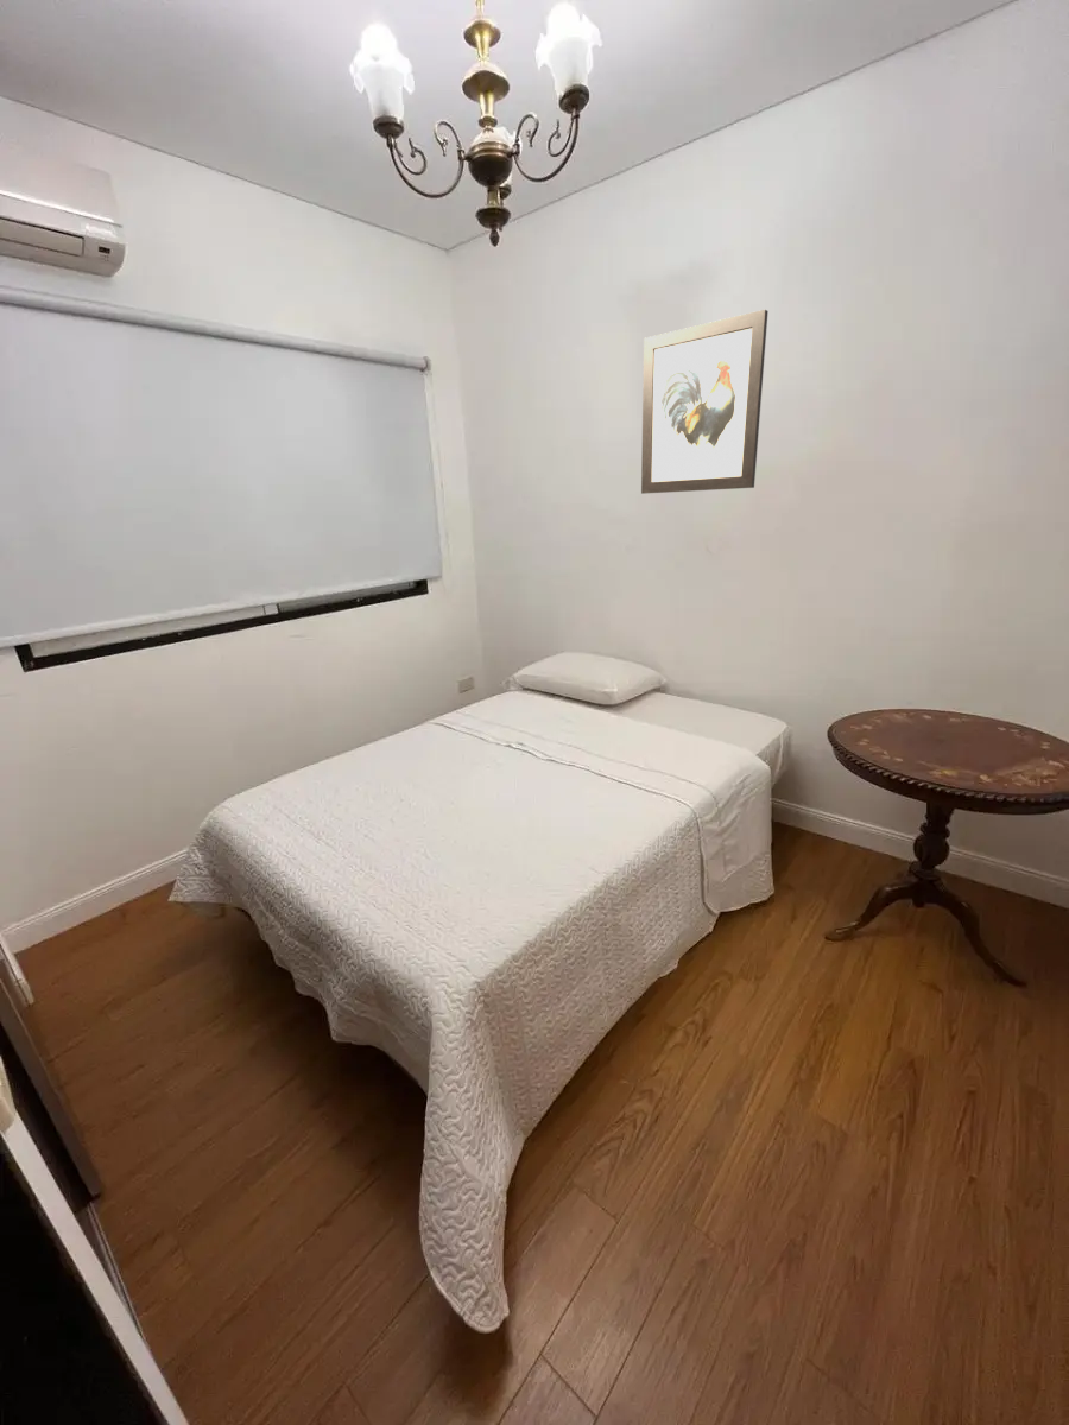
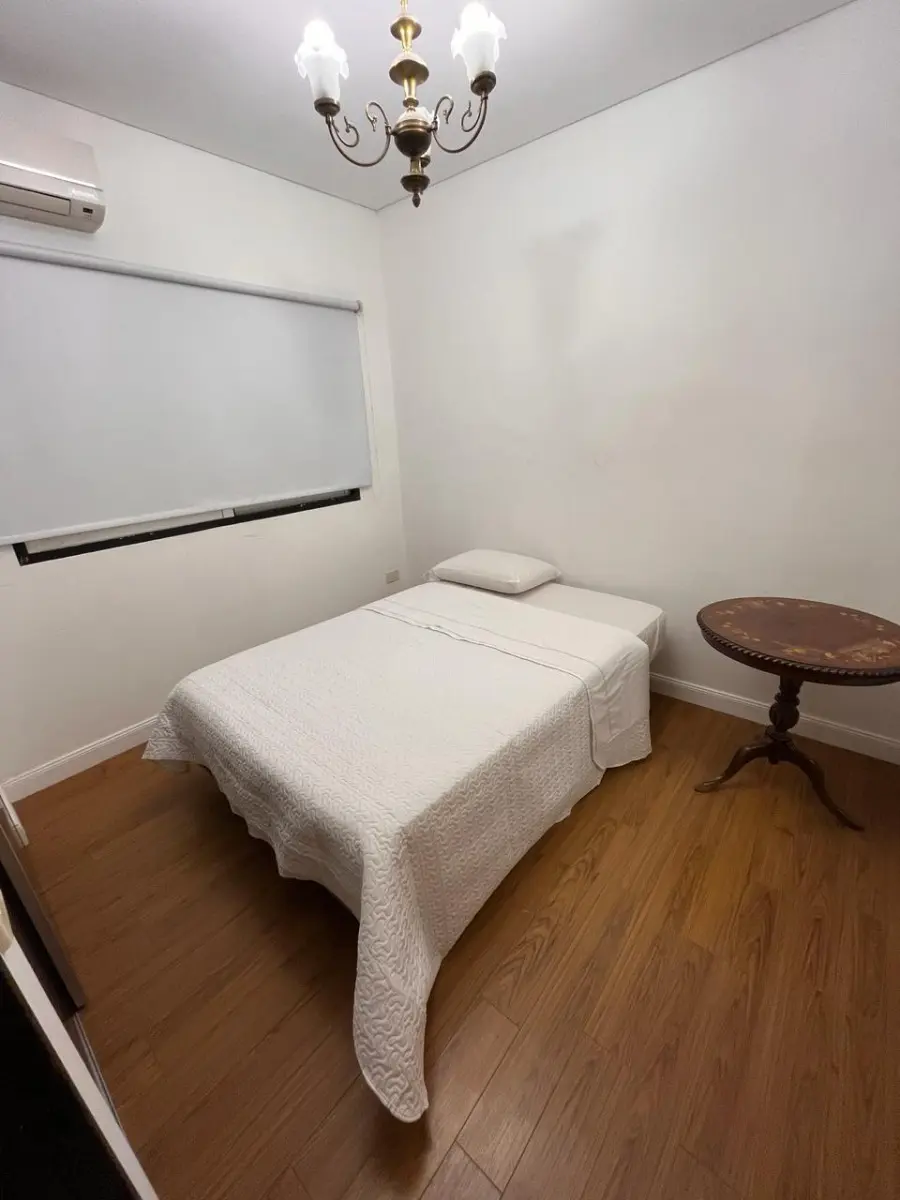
- wall art [640,309,770,495]
